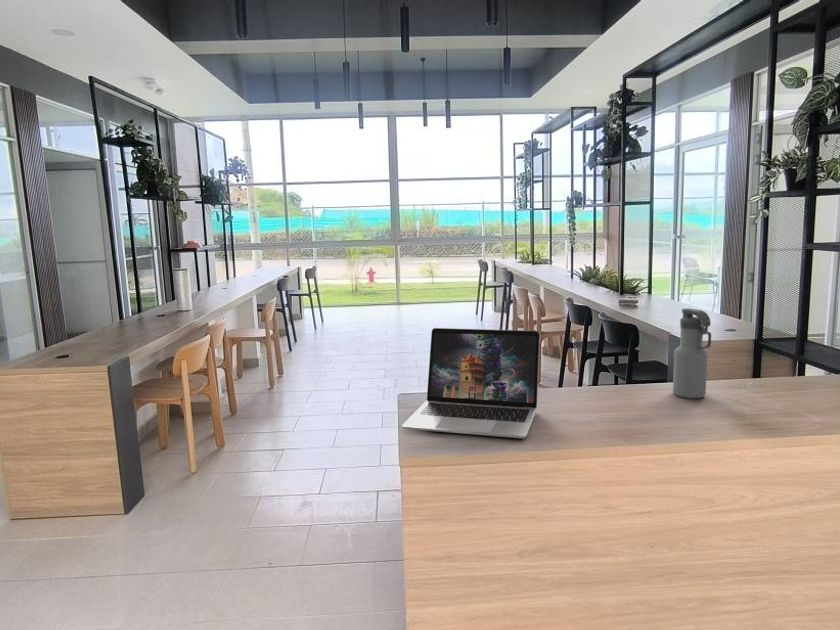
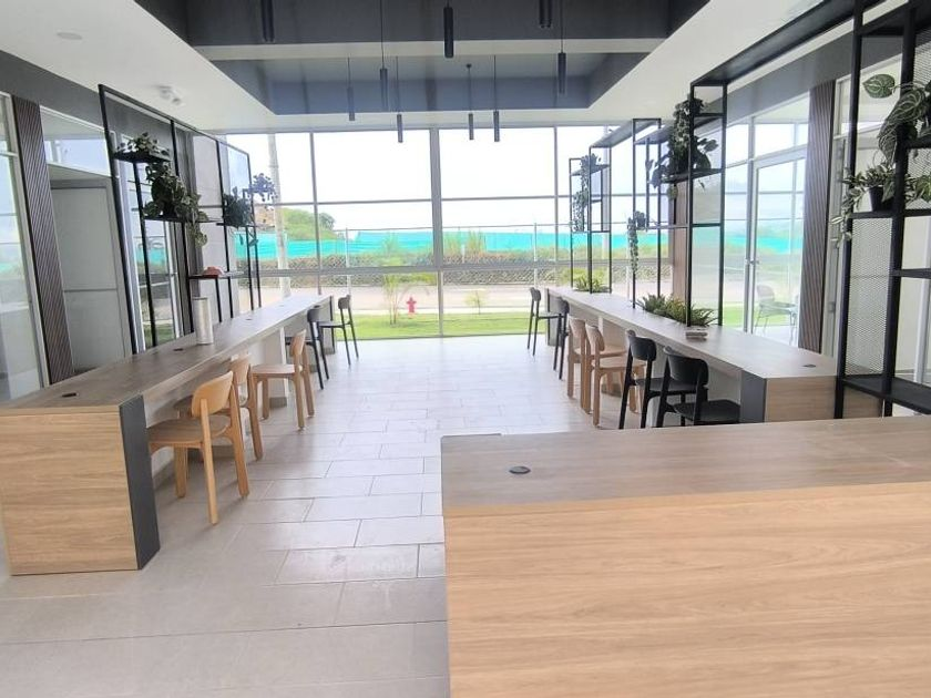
- water bottle [672,307,712,400]
- laptop [401,327,541,439]
